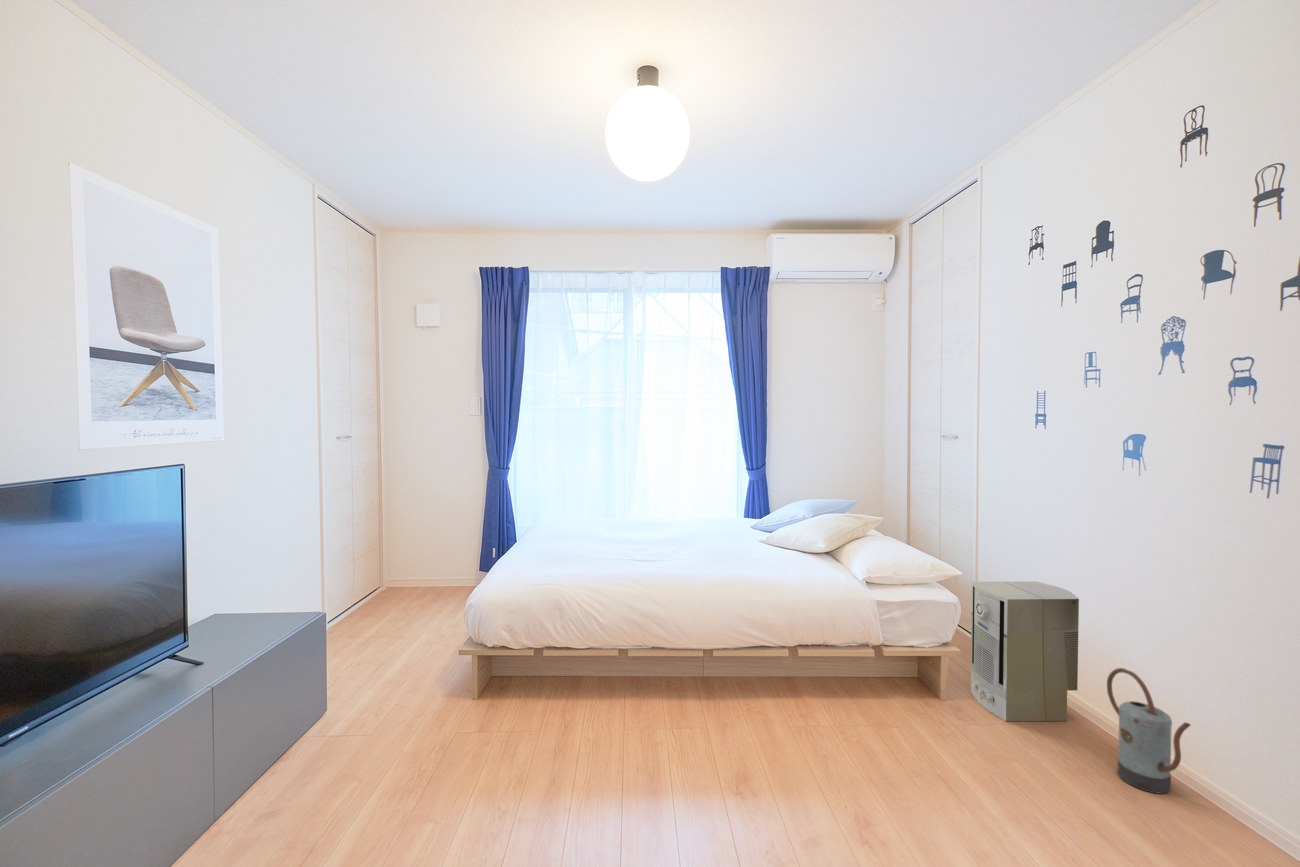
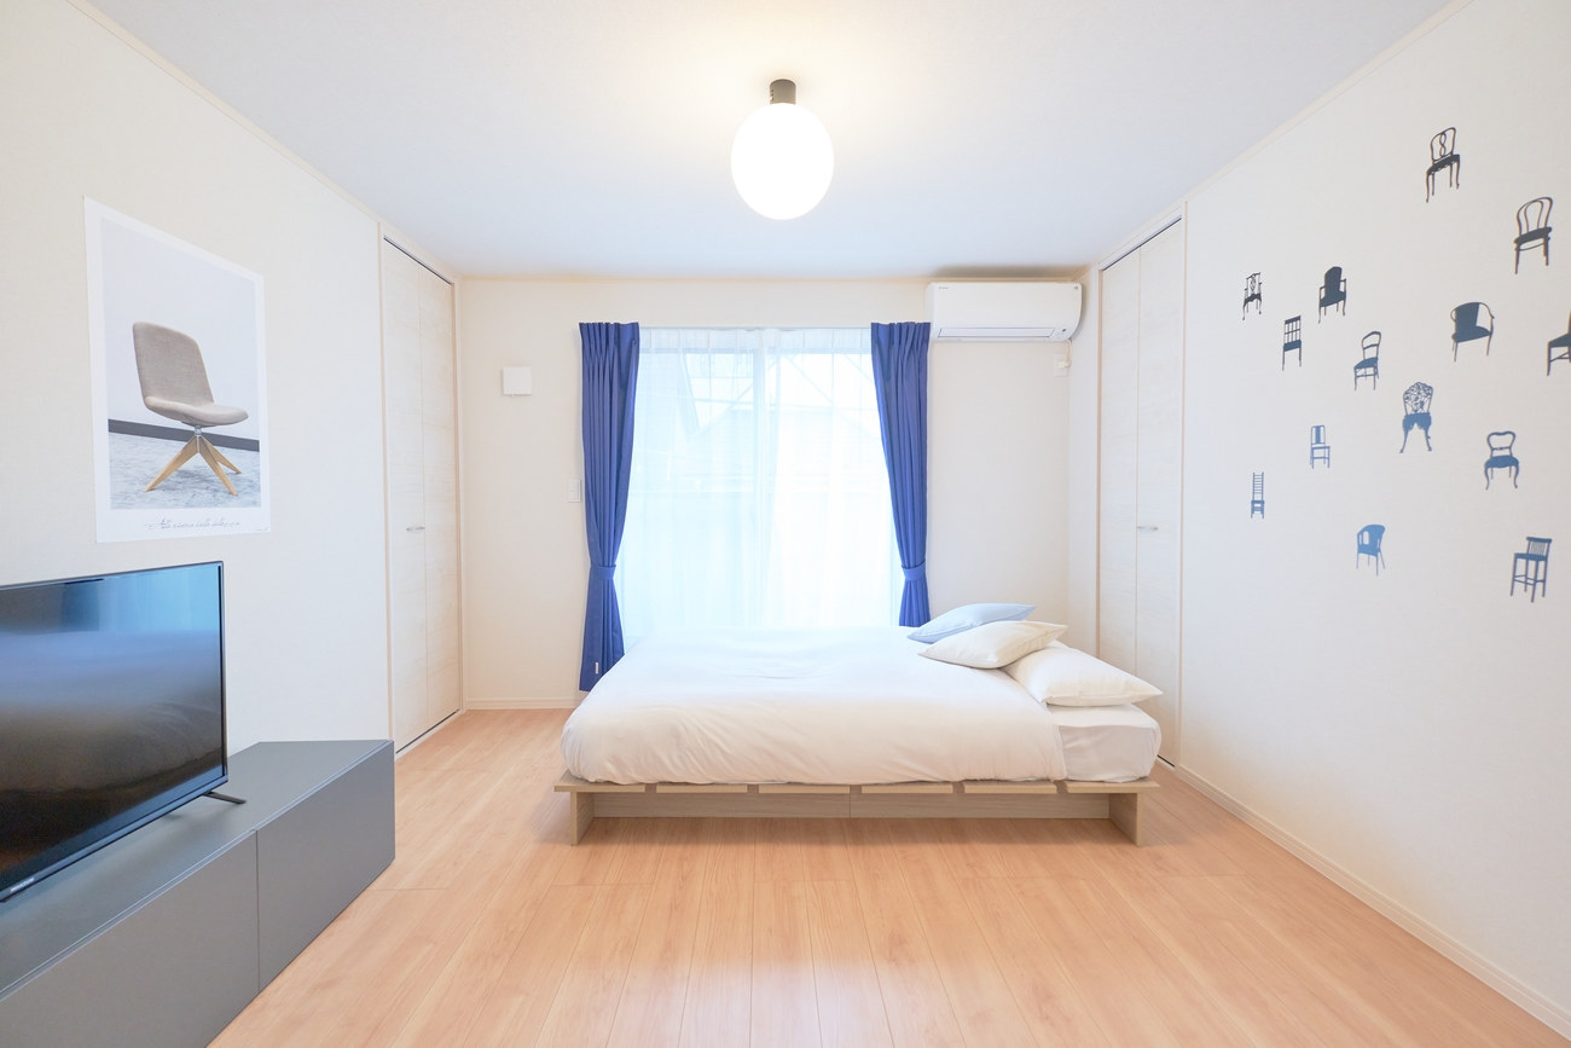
- air purifier [970,581,1080,722]
- watering can [1106,667,1192,795]
